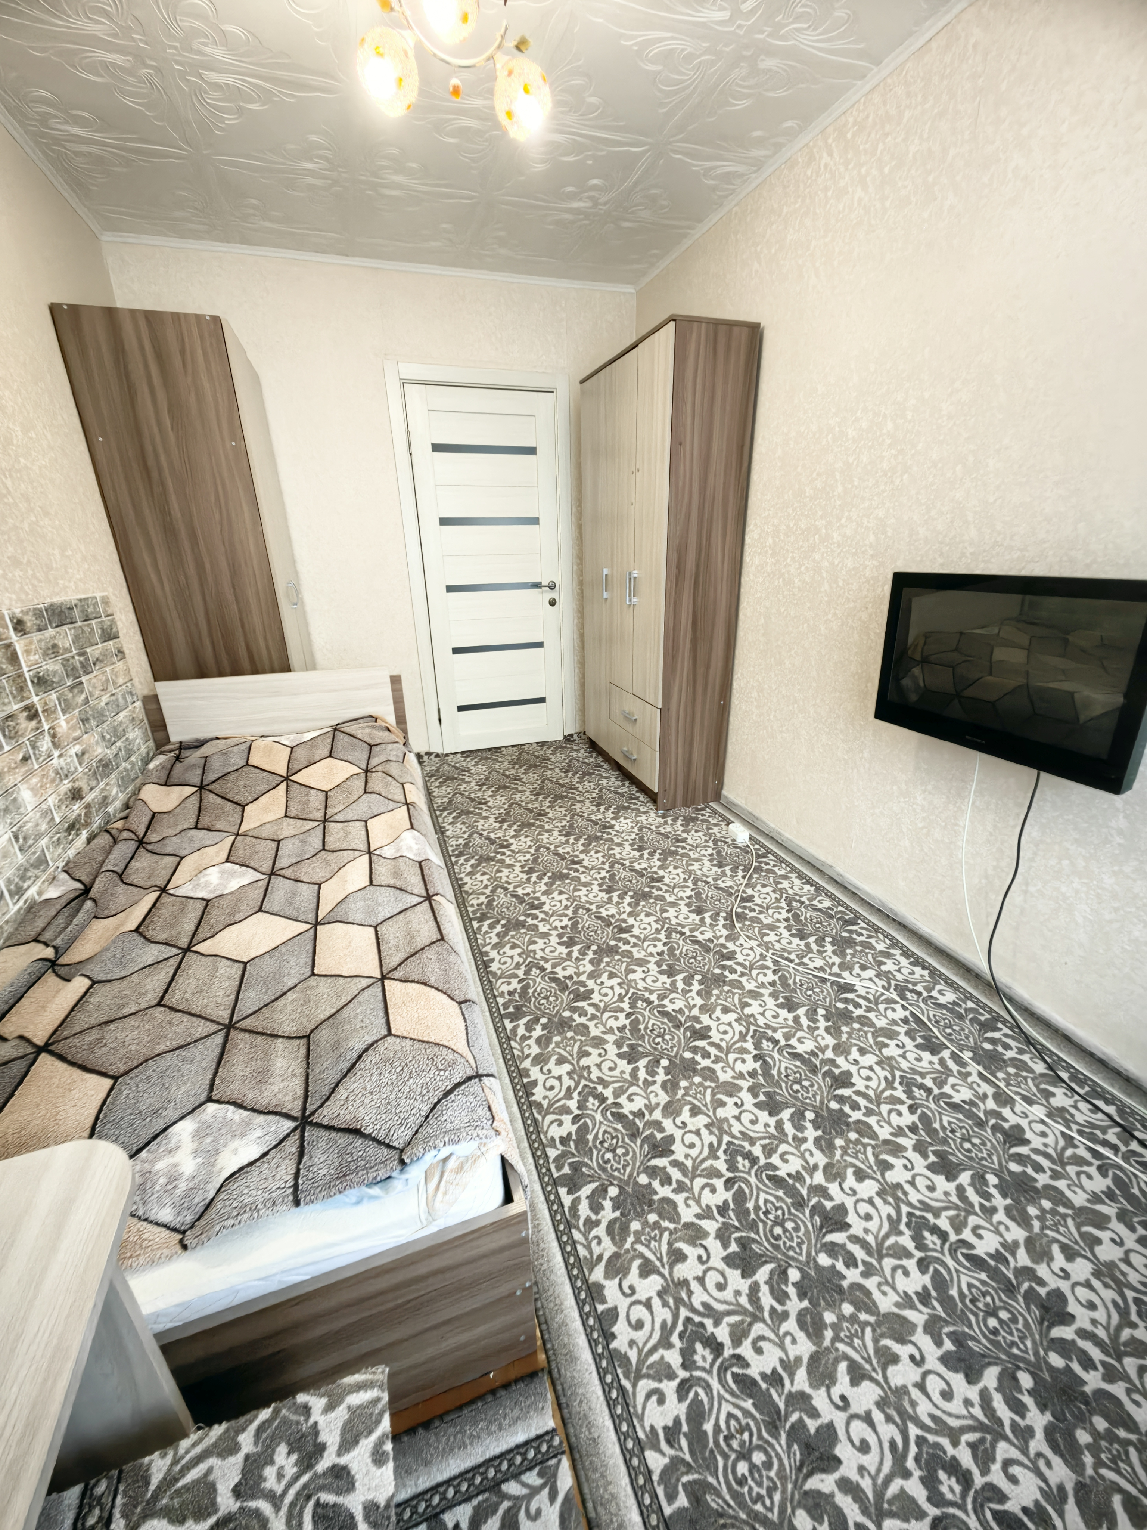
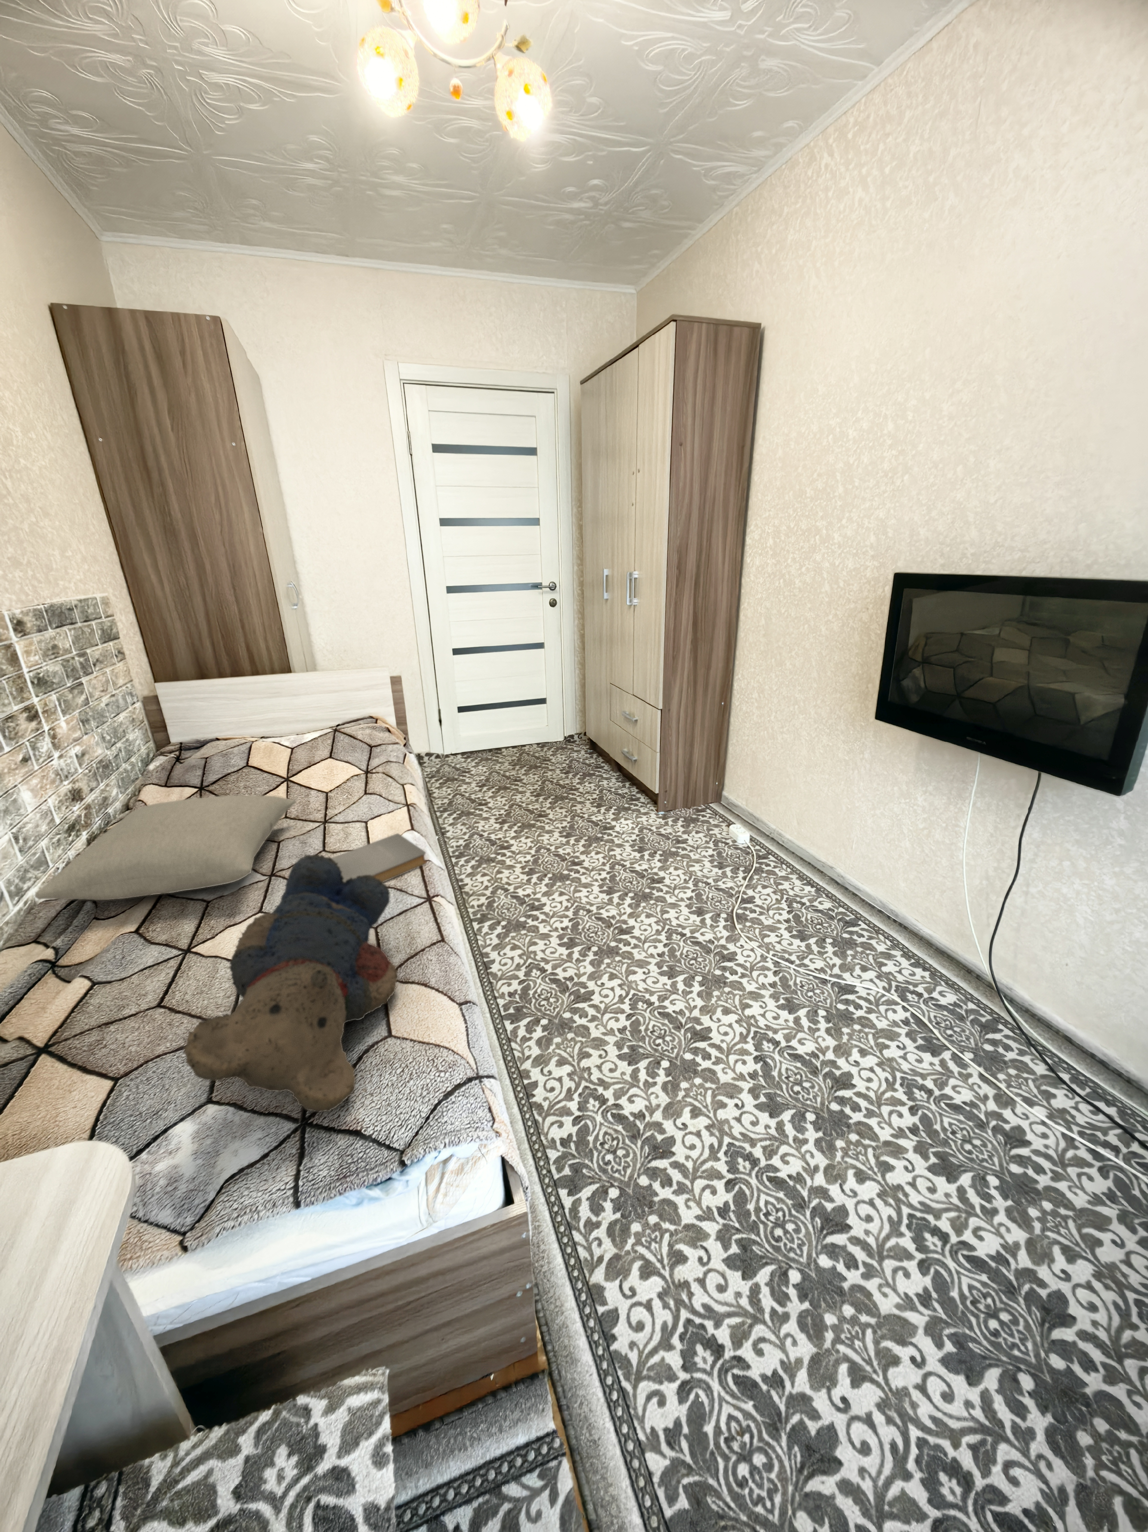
+ pillow [35,795,297,900]
+ book [332,834,428,883]
+ teddy bear [182,854,399,1112]
